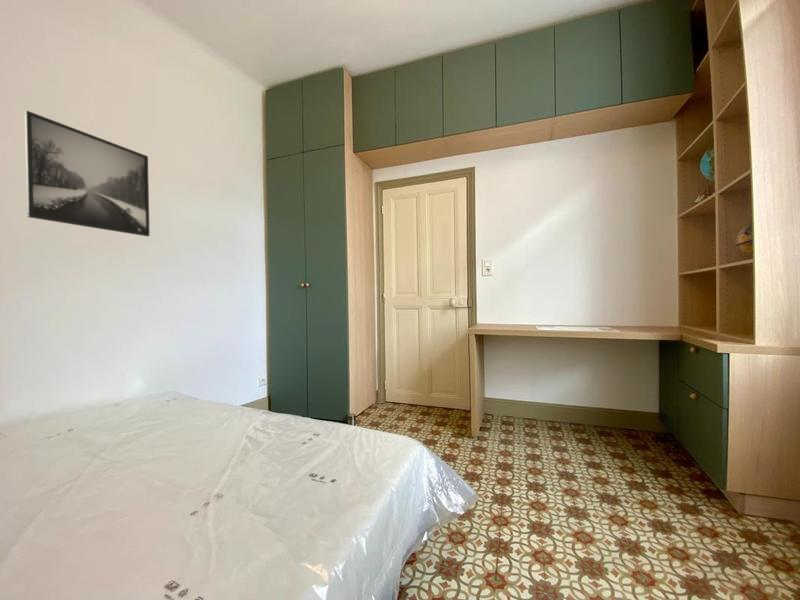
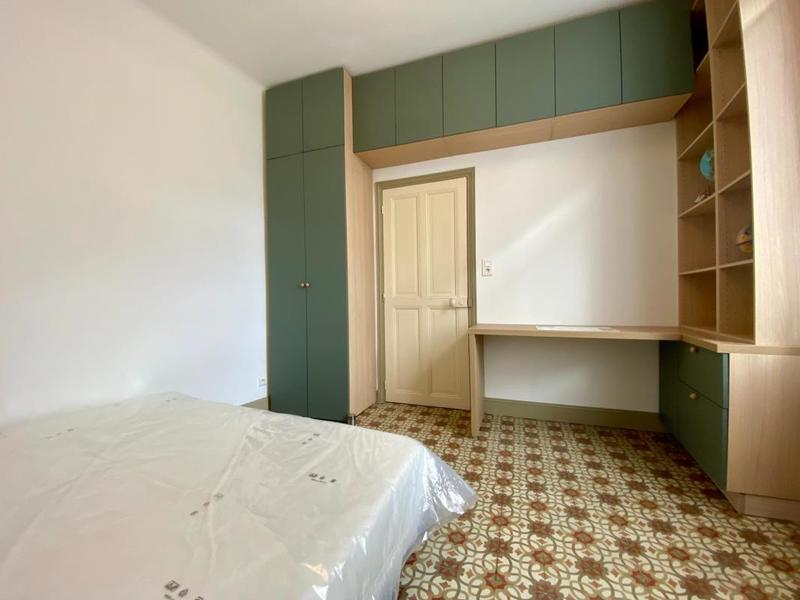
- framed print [24,110,151,237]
